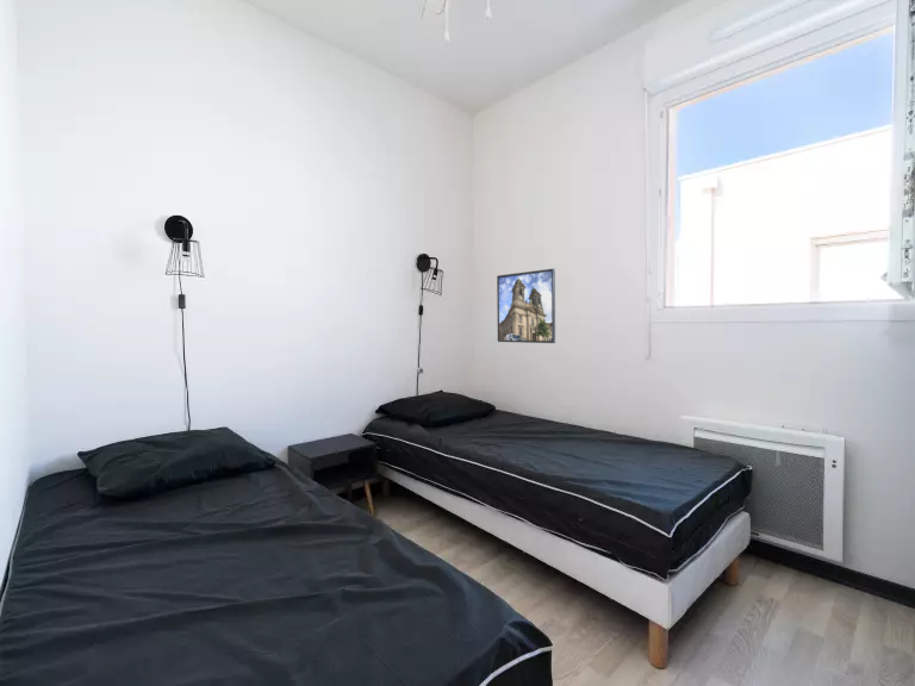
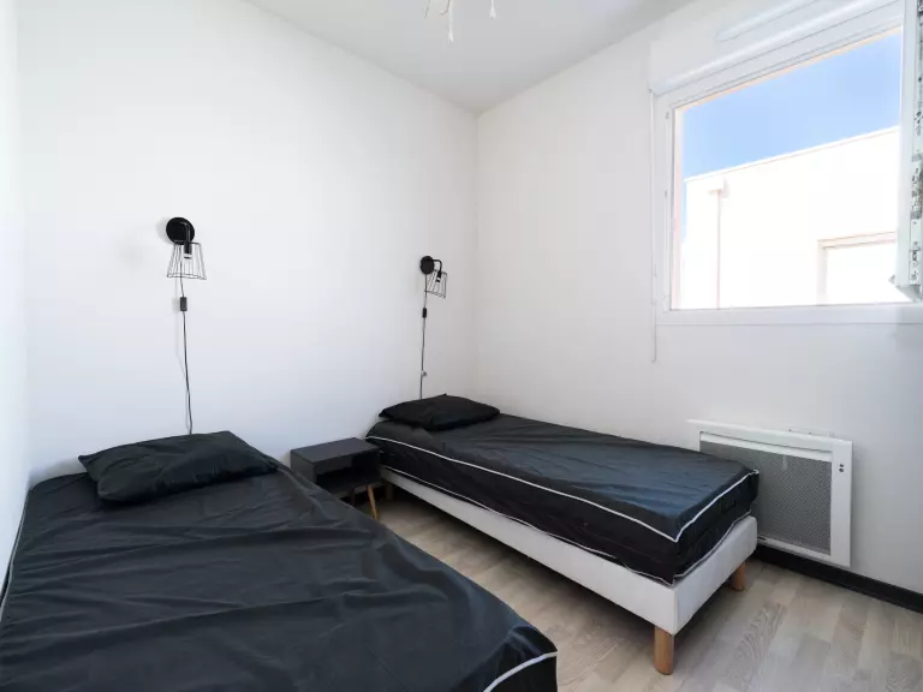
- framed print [496,268,556,344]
